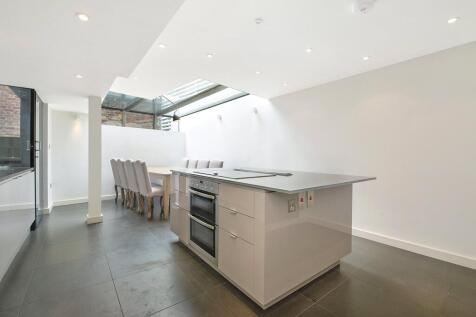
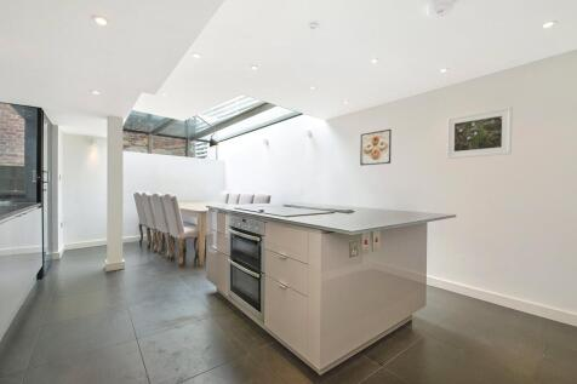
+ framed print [359,128,393,167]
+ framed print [445,105,514,160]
